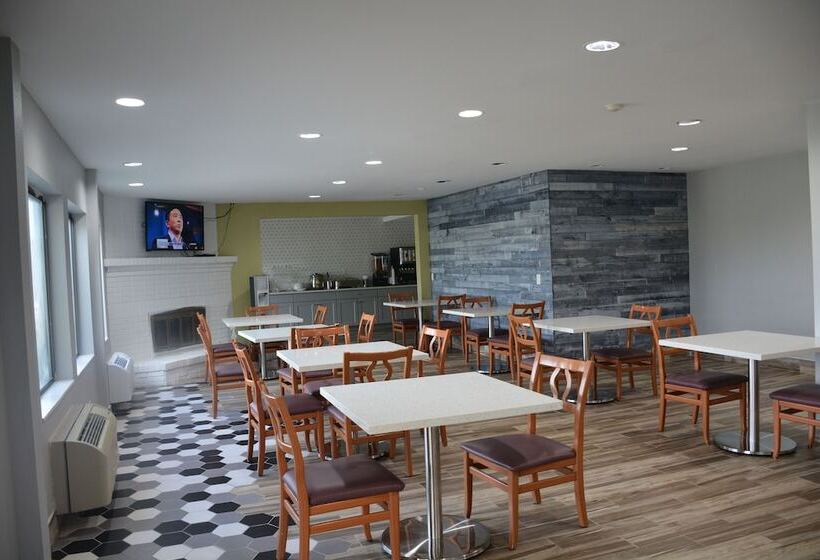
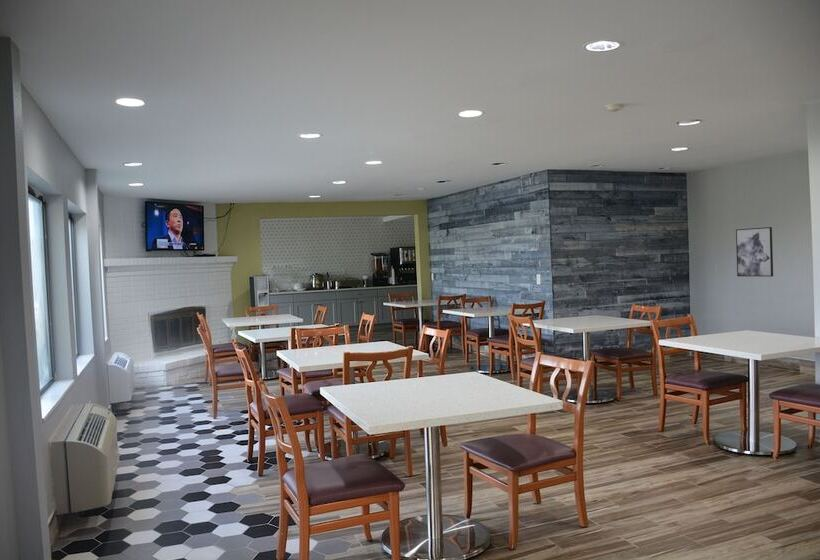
+ wall art [735,226,774,278]
